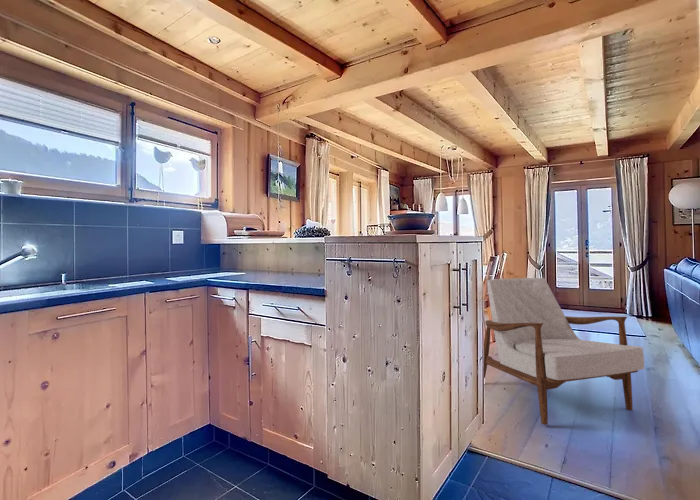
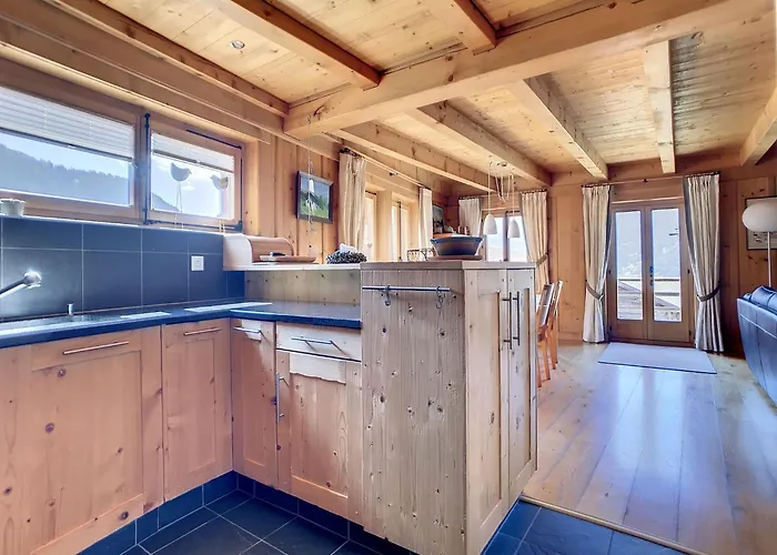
- armchair [483,277,645,426]
